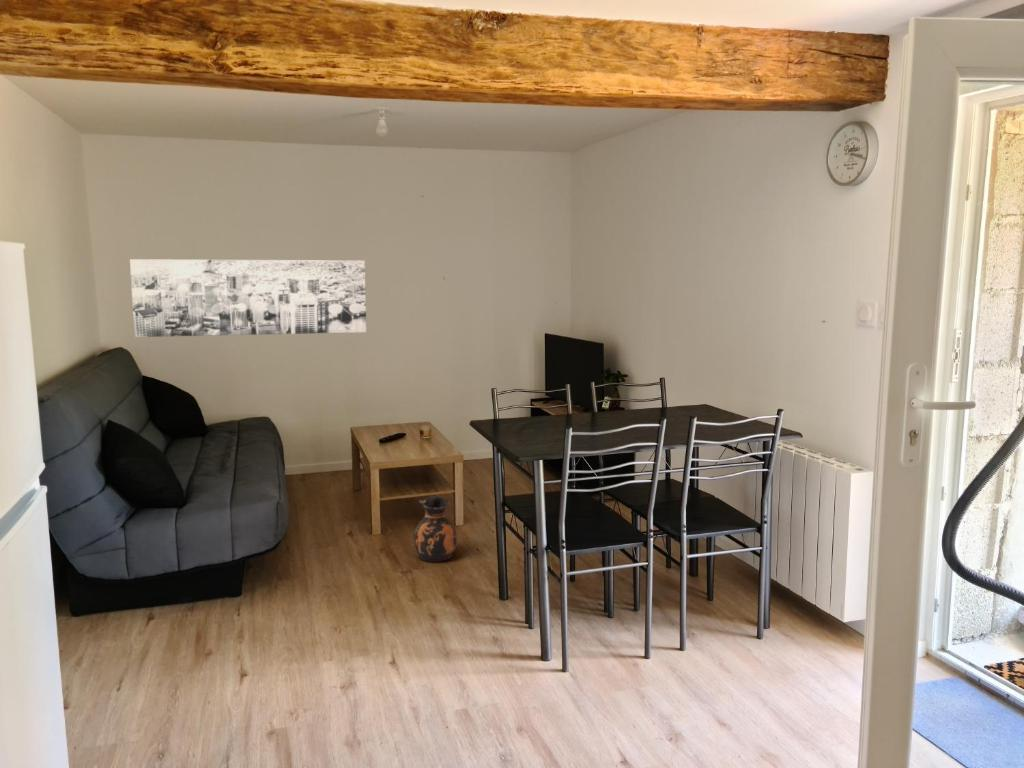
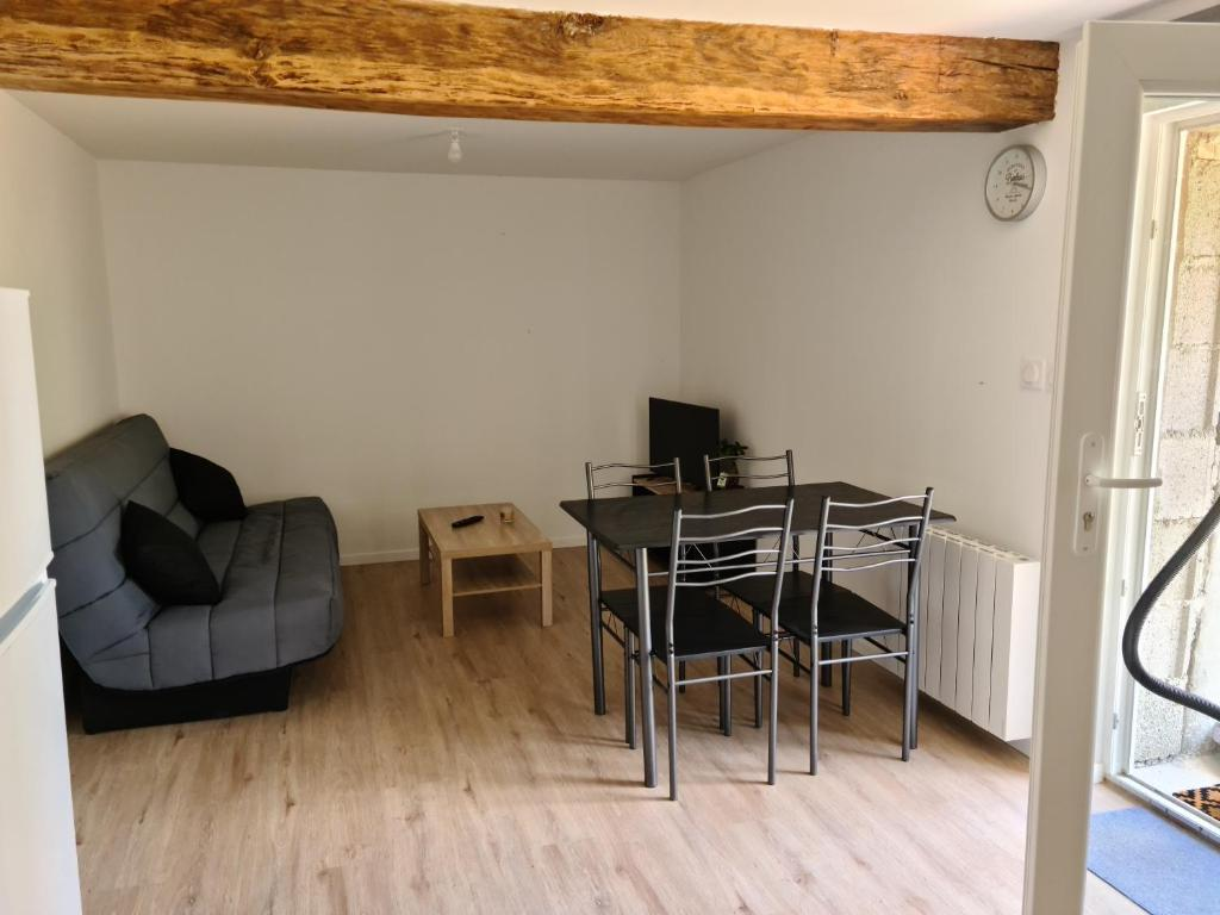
- ceramic jug [412,495,458,563]
- wall art [129,258,367,338]
